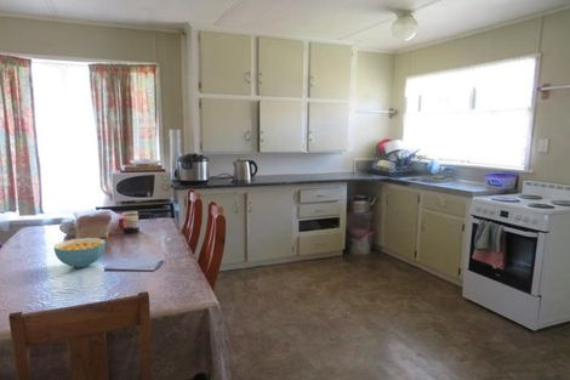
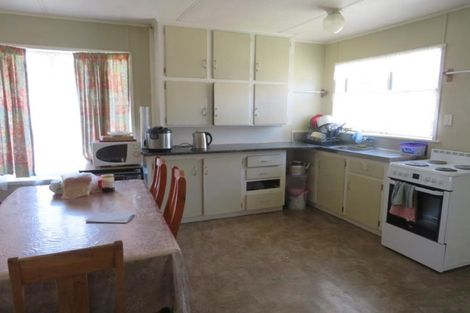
- cereal bowl [53,237,107,270]
